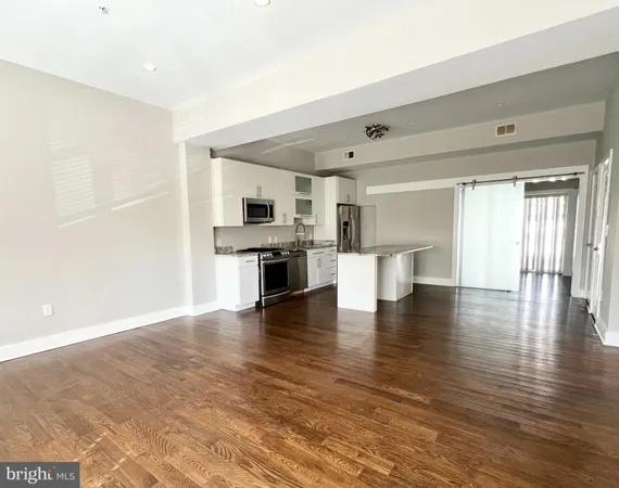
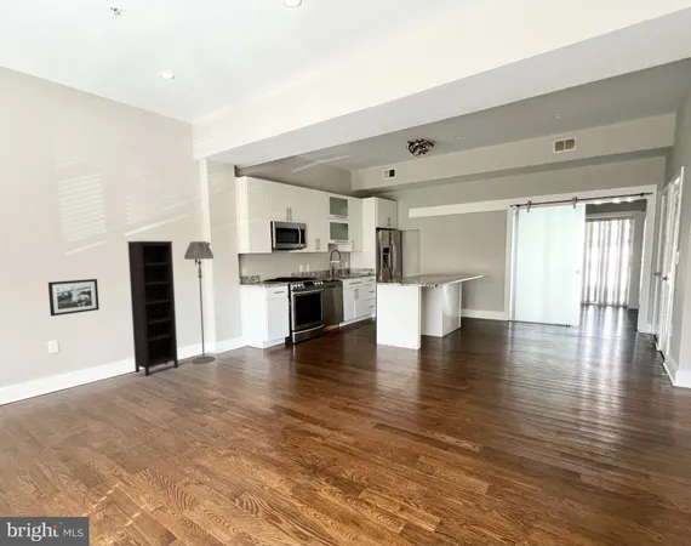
+ floor lamp [183,240,216,365]
+ picture frame [47,278,101,318]
+ bookcase [126,240,179,377]
